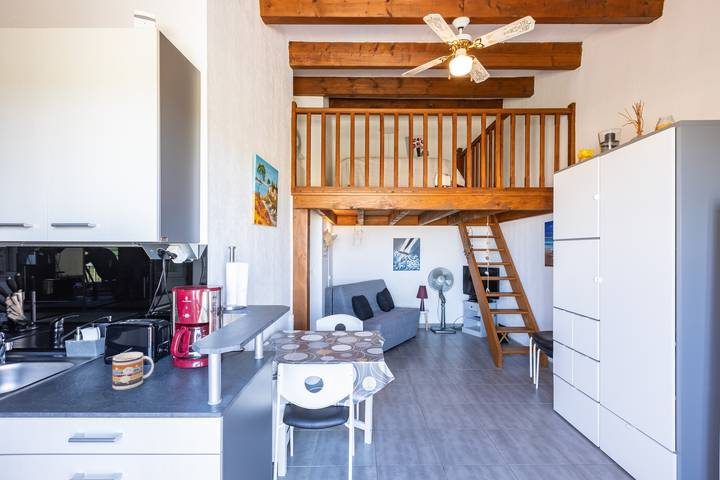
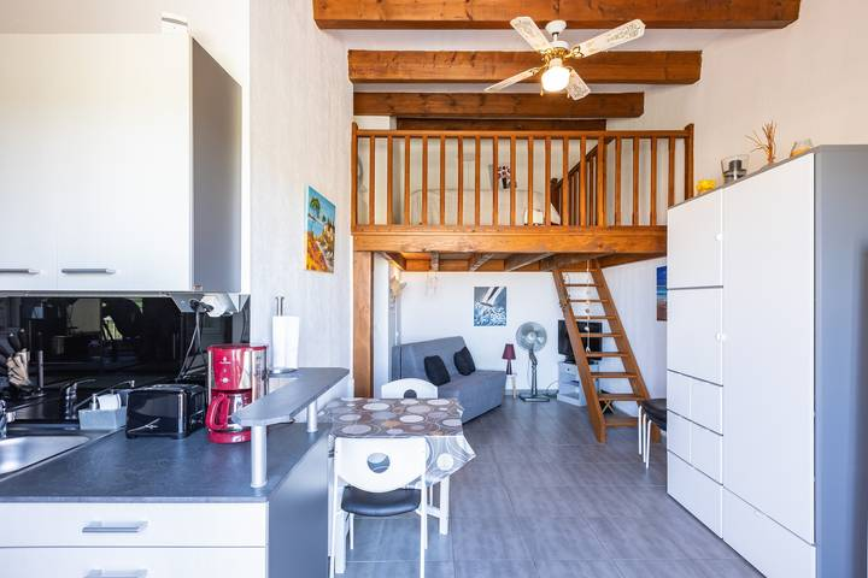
- mug [111,351,155,391]
